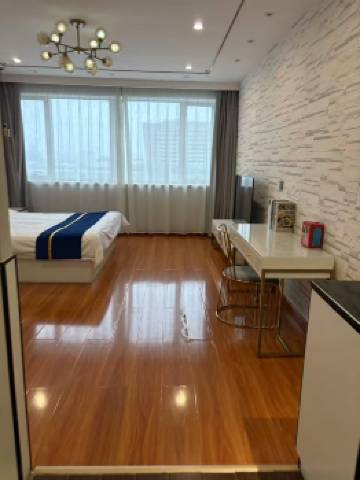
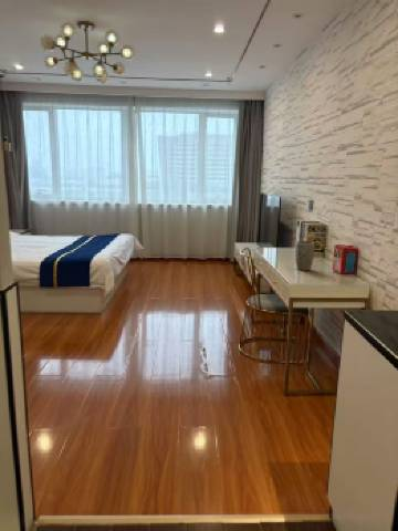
+ plant pot [294,240,316,272]
